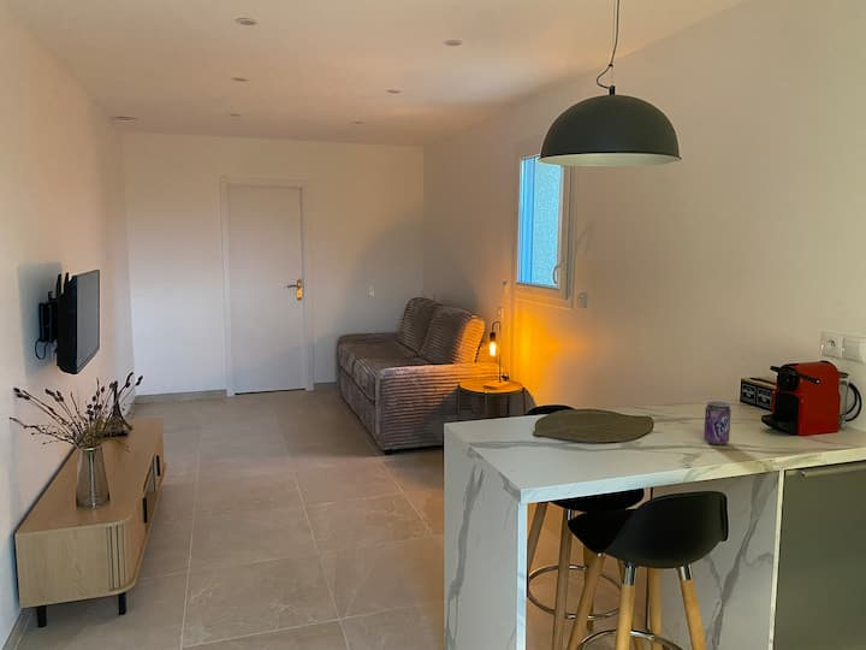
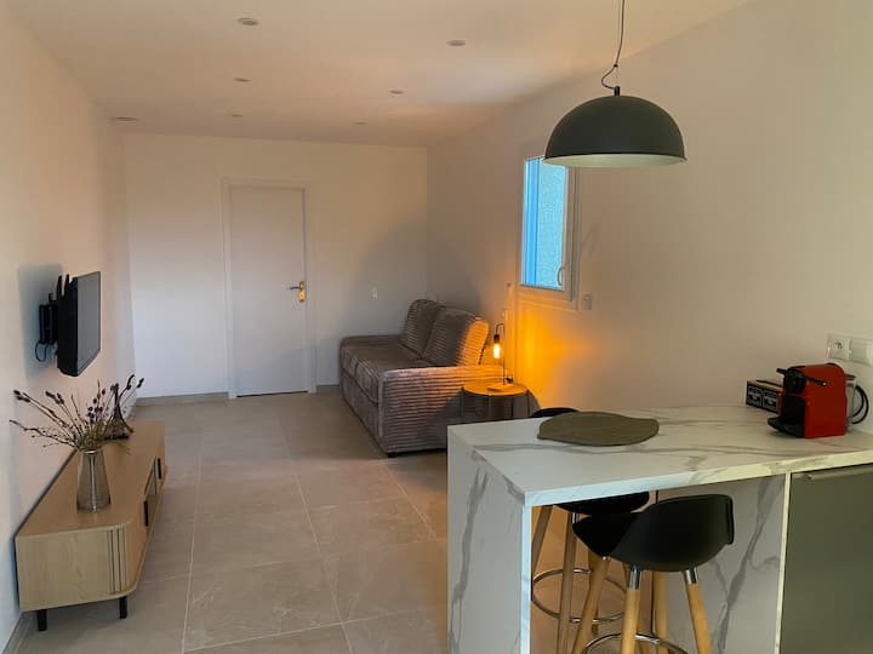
- beverage can [702,400,732,445]
